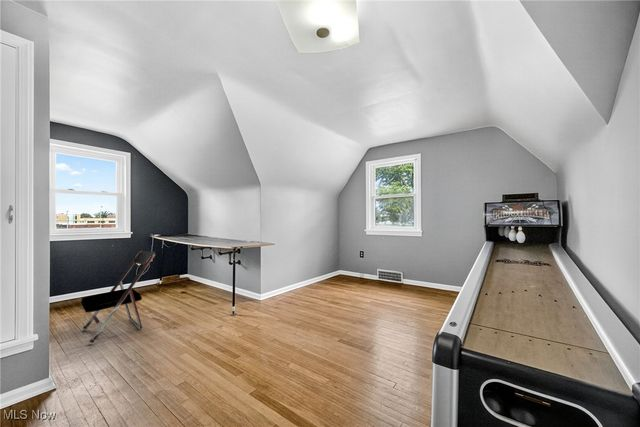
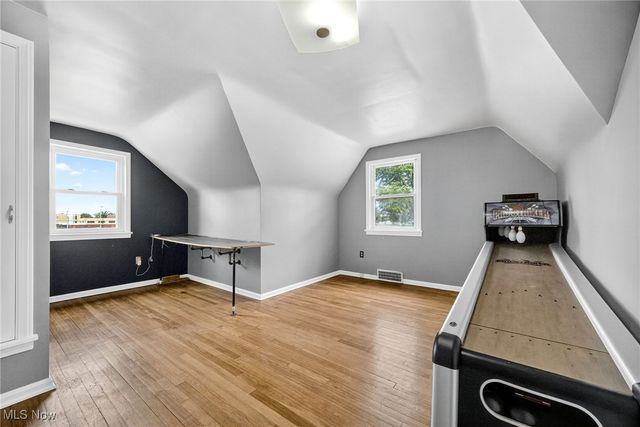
- folding chair [80,249,156,346]
